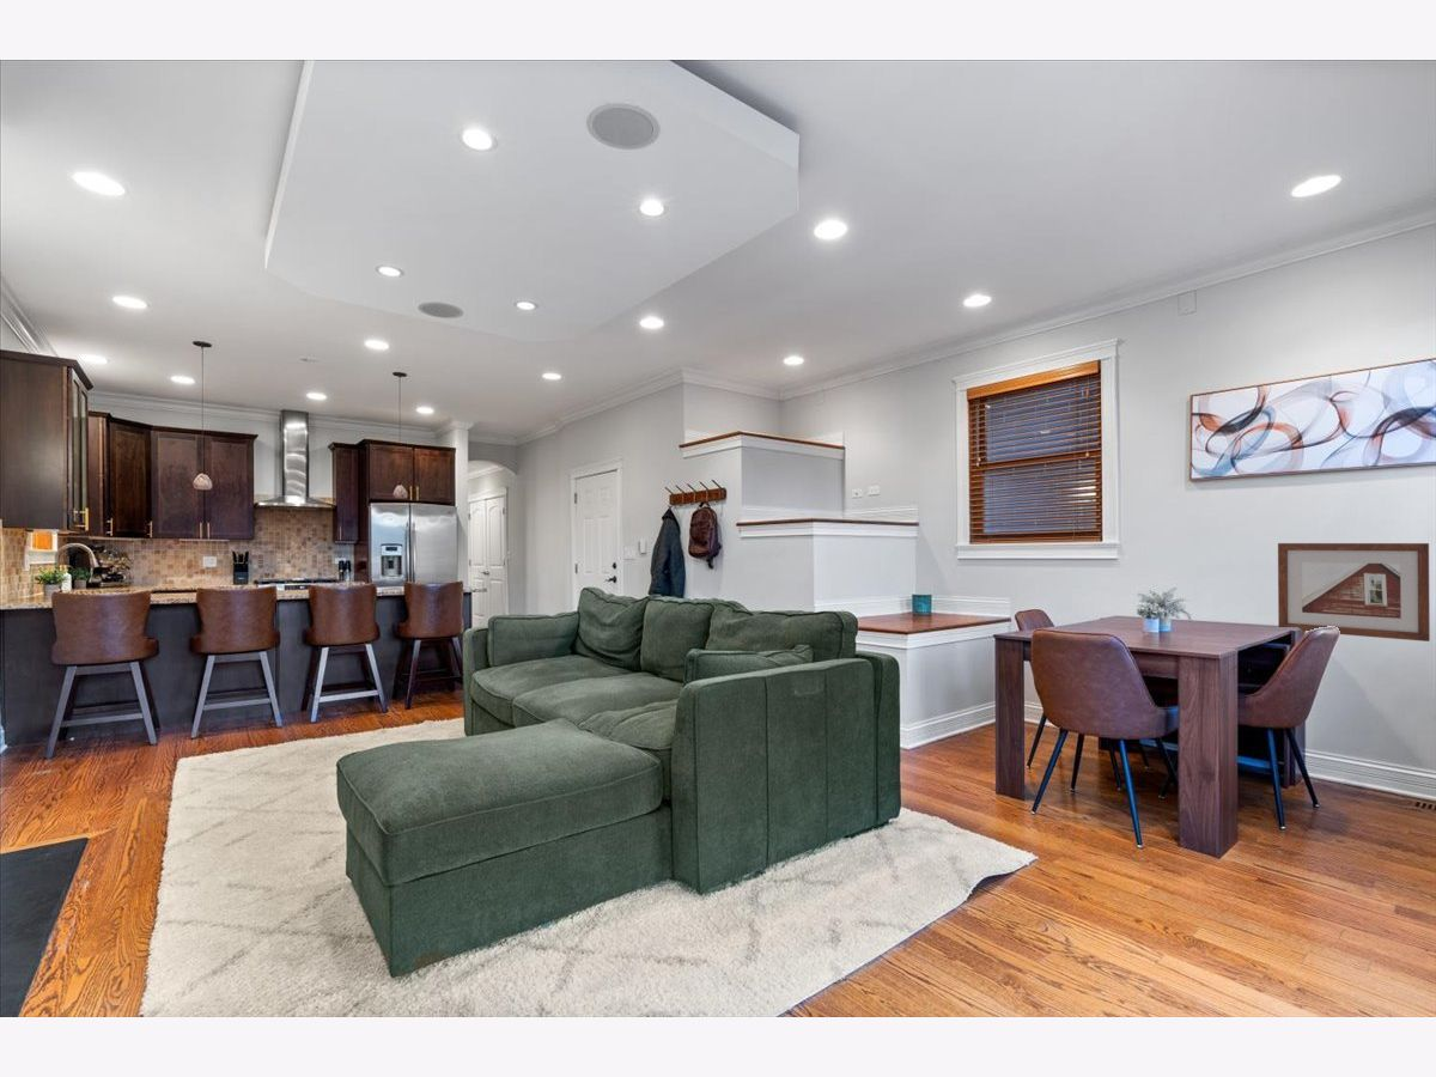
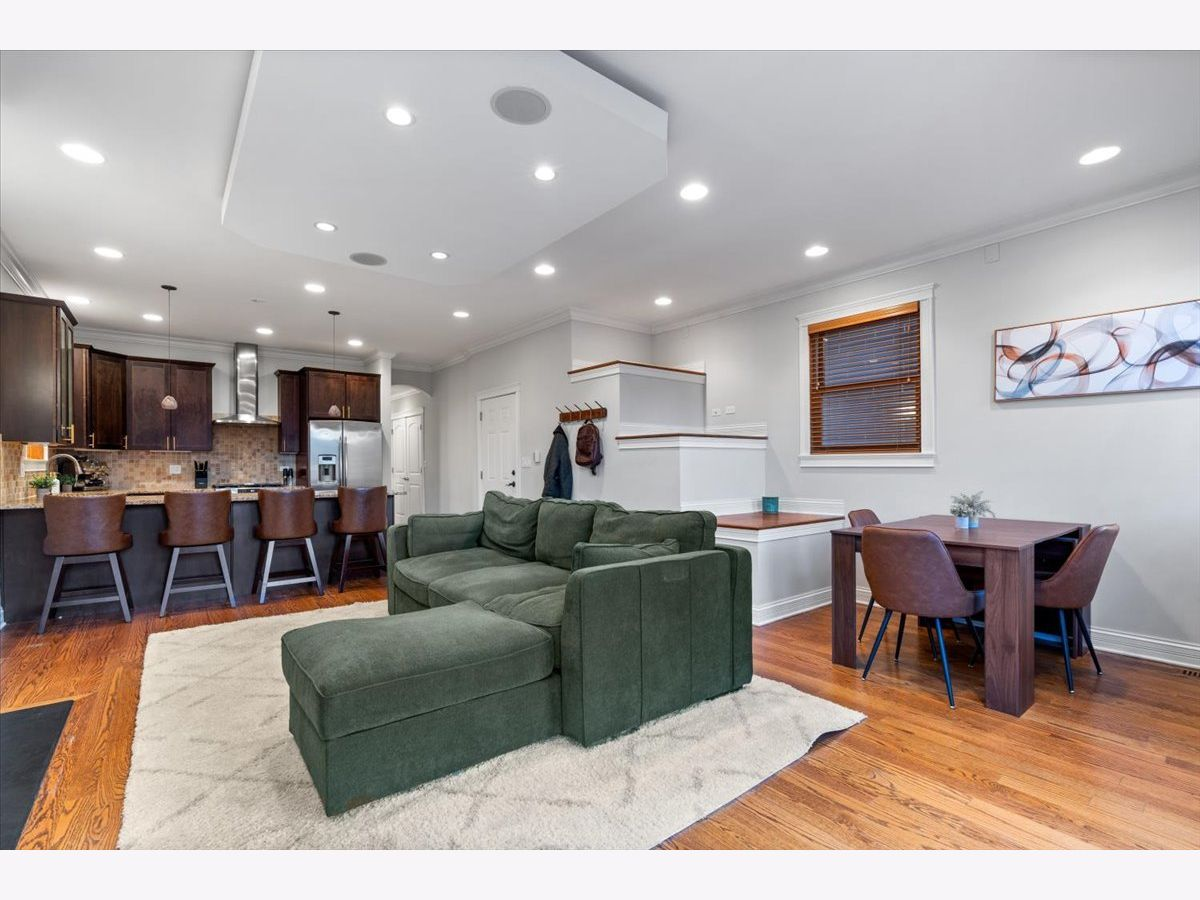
- picture frame [1277,542,1431,643]
